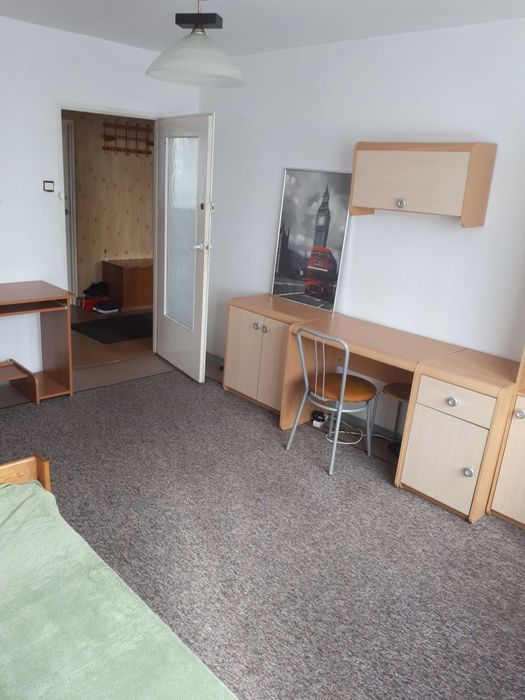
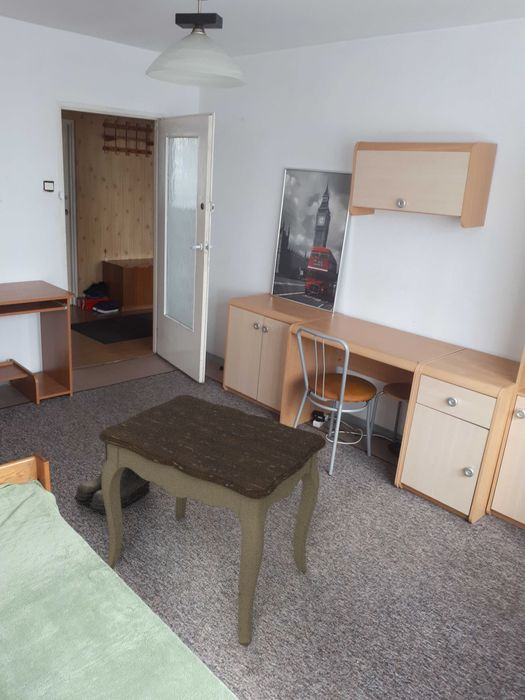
+ side table [98,394,327,646]
+ boots [73,442,153,515]
